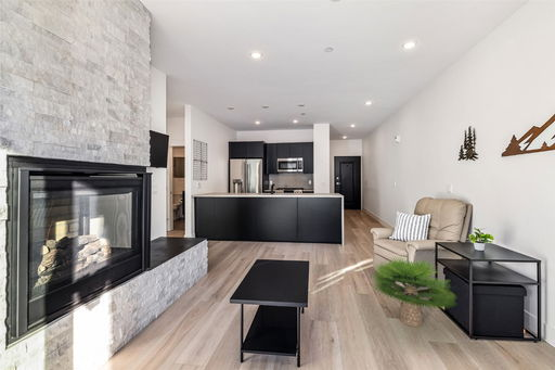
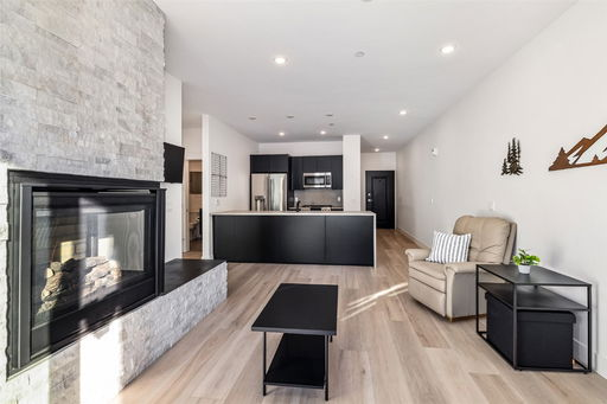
- potted plant [372,255,459,328]
